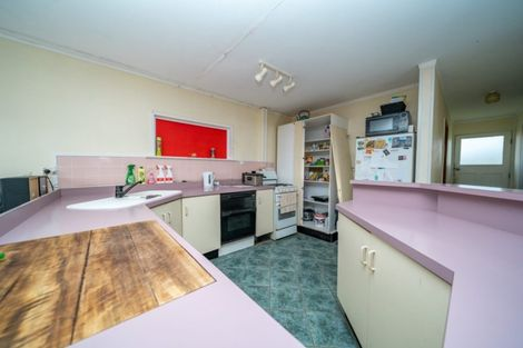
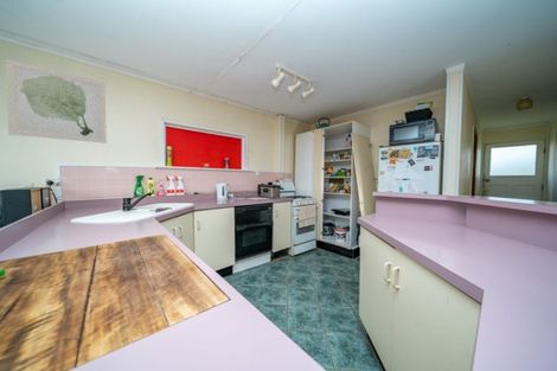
+ wall art [5,58,108,145]
